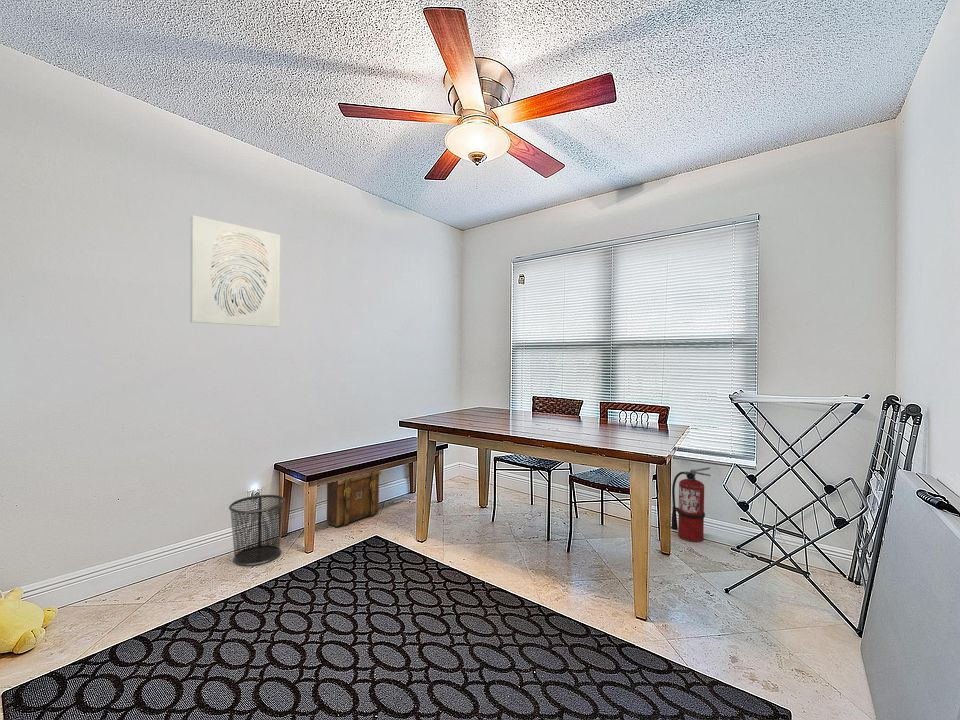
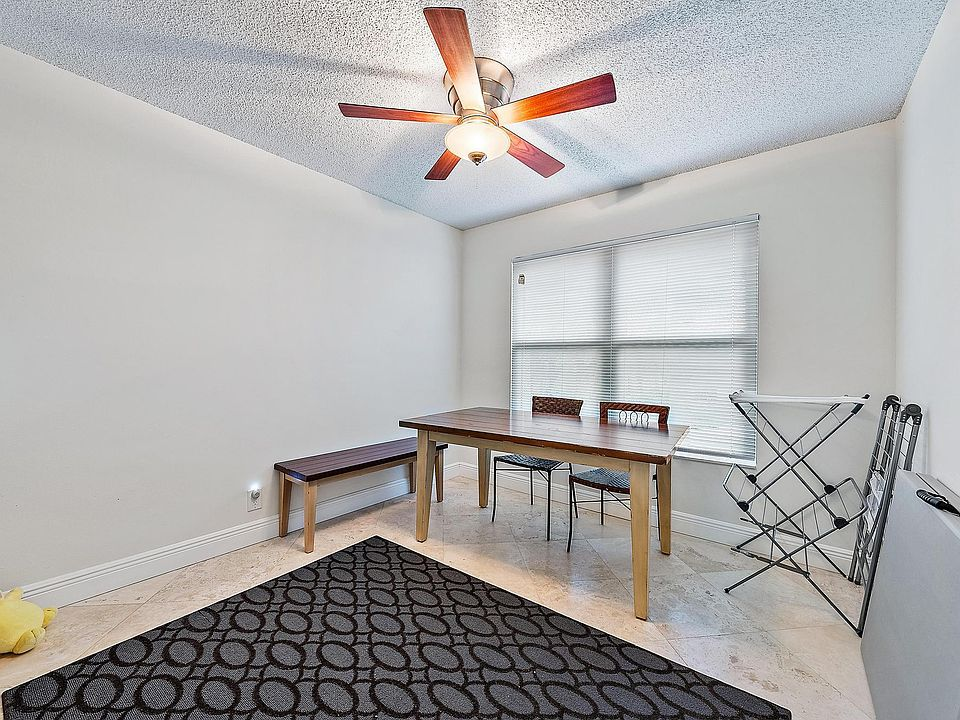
- backpack [326,469,382,528]
- fire extinguisher [670,466,711,543]
- waste bin [228,494,287,567]
- wall art [189,214,281,328]
